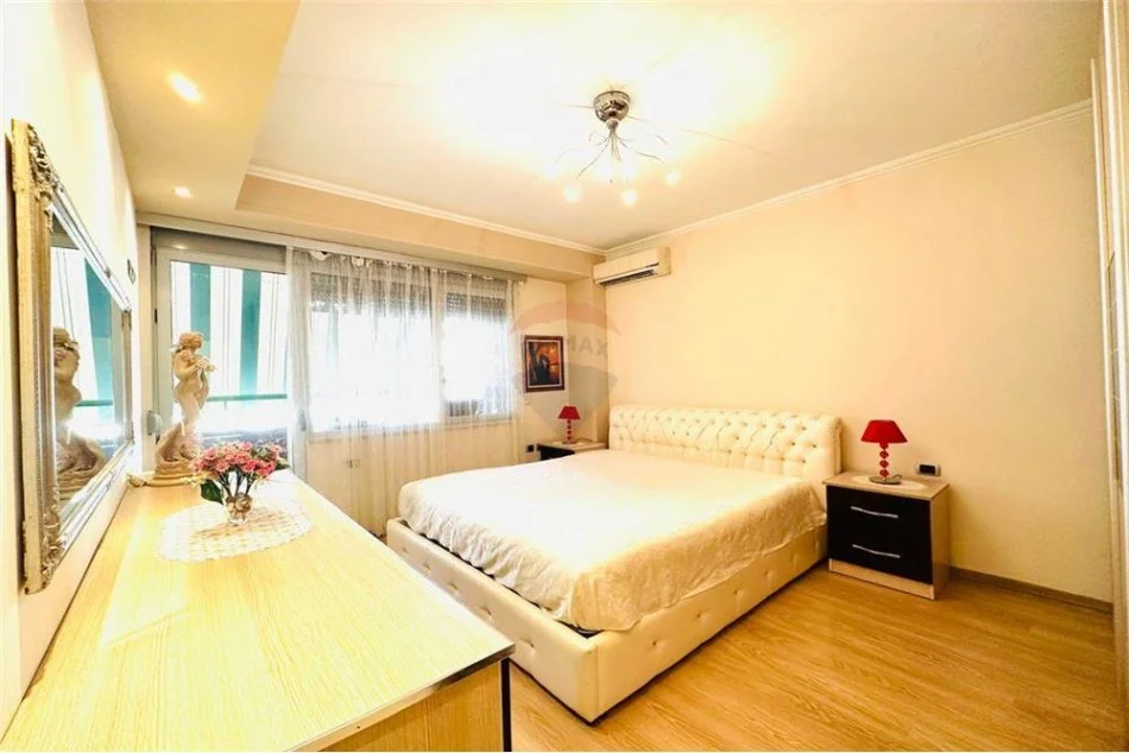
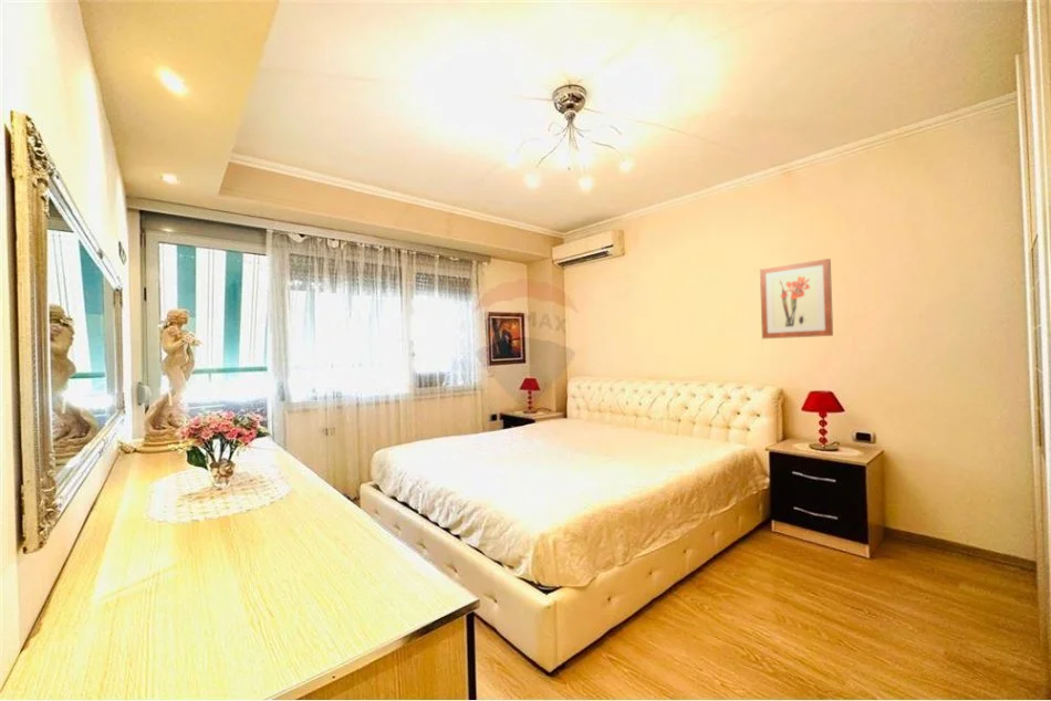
+ wall art [759,258,834,339]
